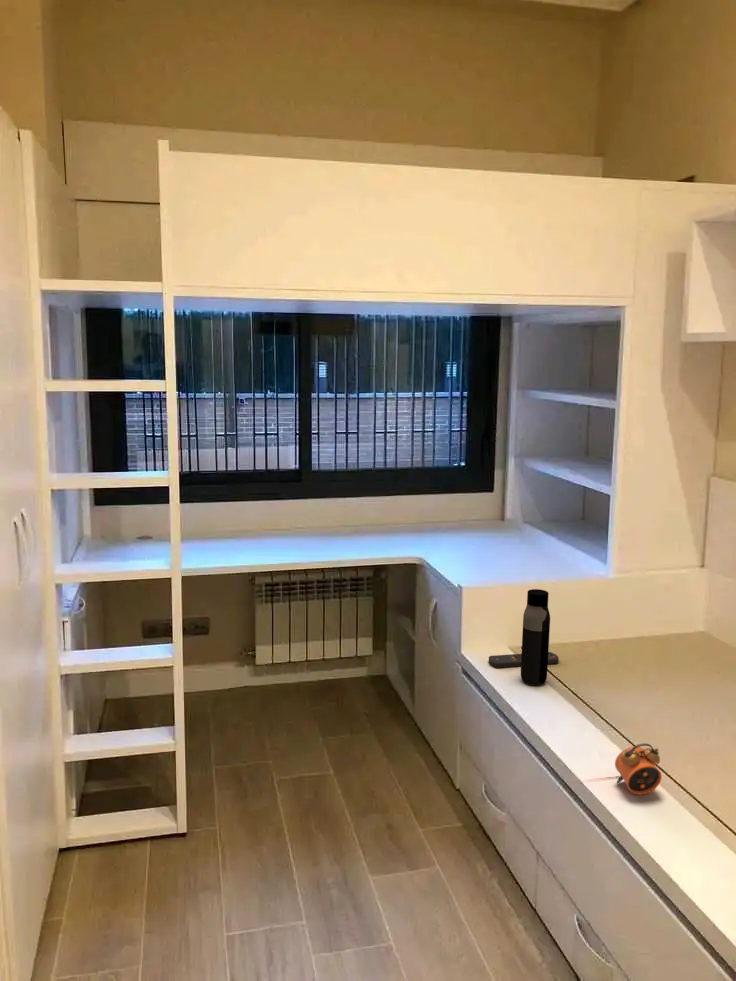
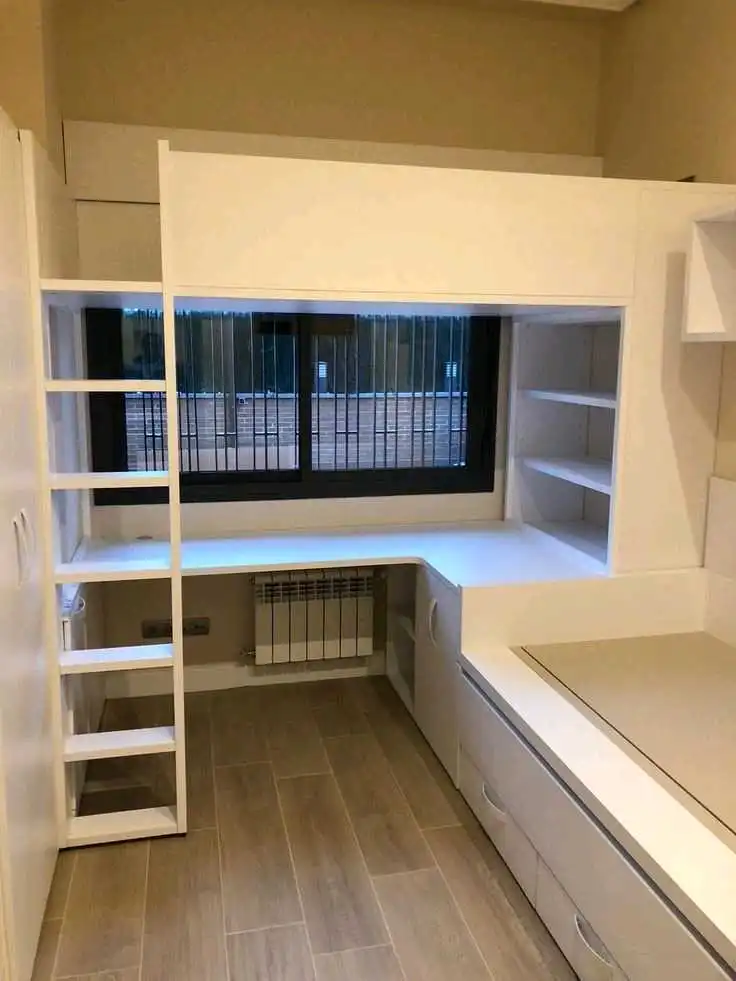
- remote control [488,651,560,669]
- water bottle [520,588,551,686]
- alarm clock [614,742,663,796]
